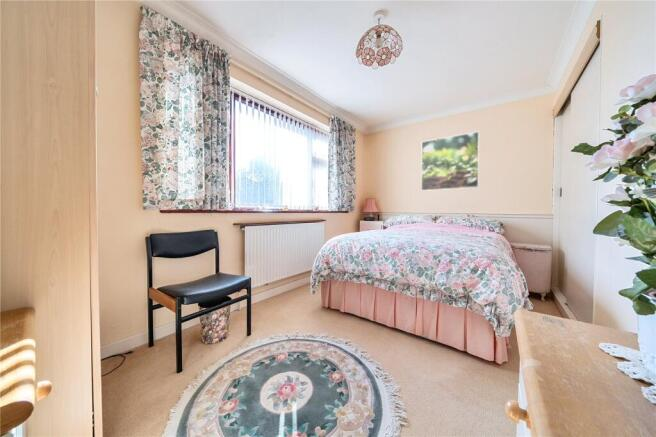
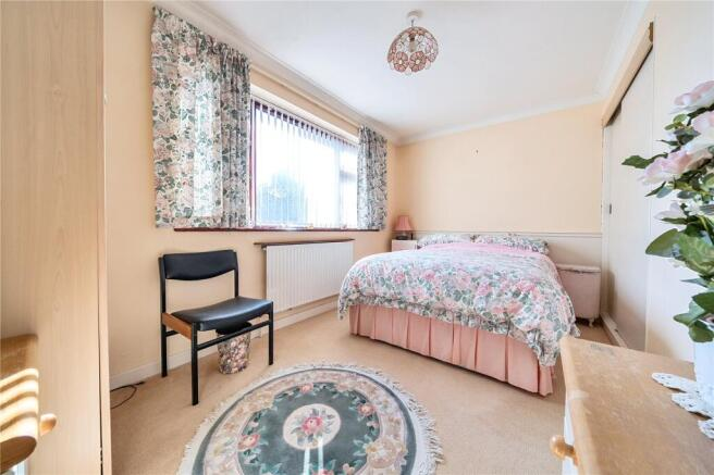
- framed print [420,130,480,192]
